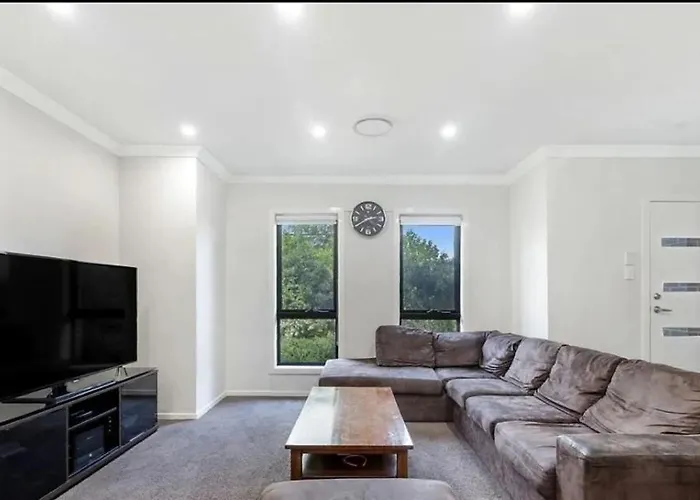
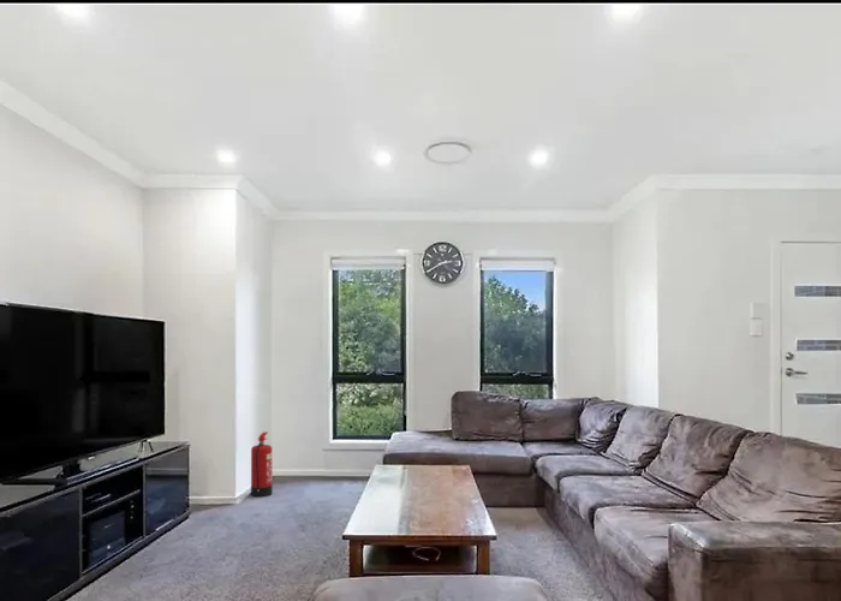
+ fire extinguisher [250,430,274,498]
